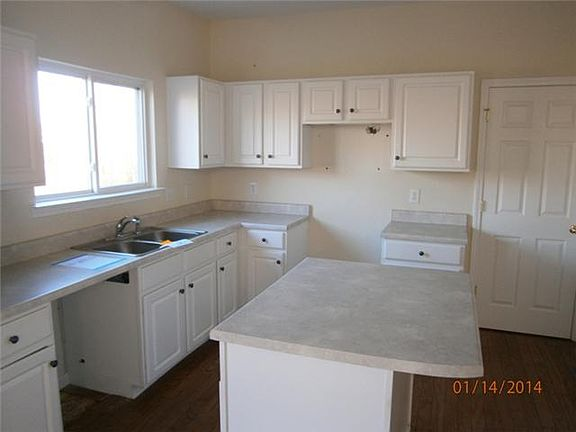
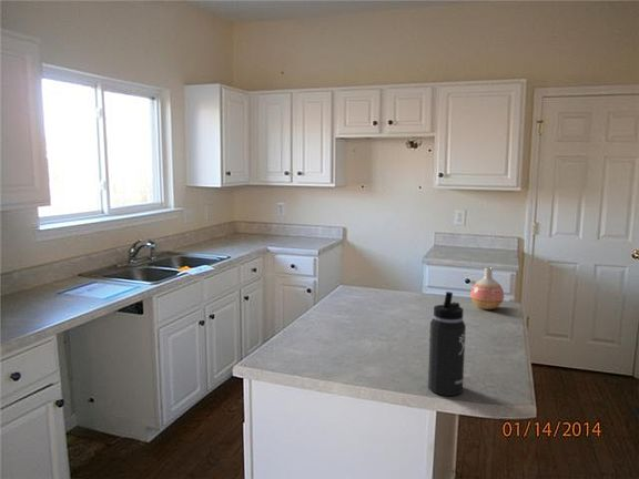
+ thermos bottle [427,291,467,397]
+ vase [469,266,505,310]
